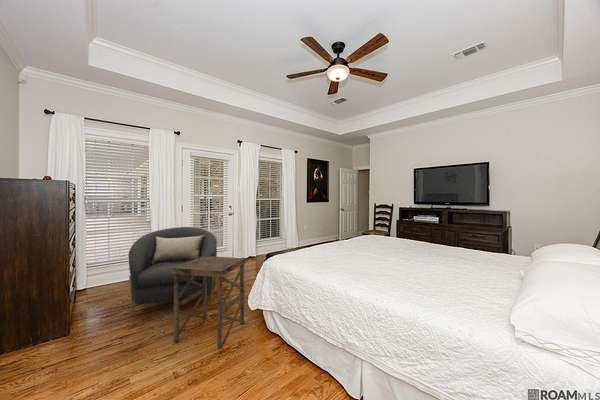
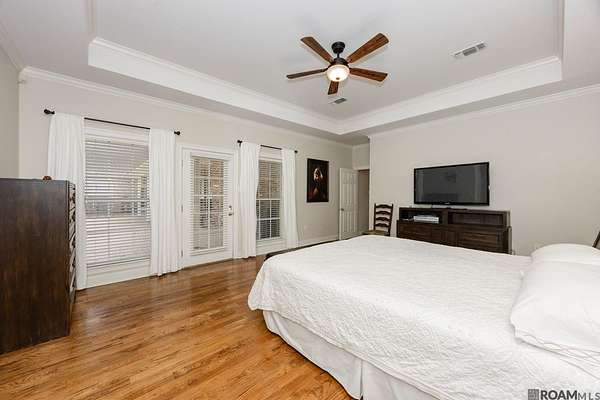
- side table [171,256,247,350]
- armchair [127,226,218,315]
